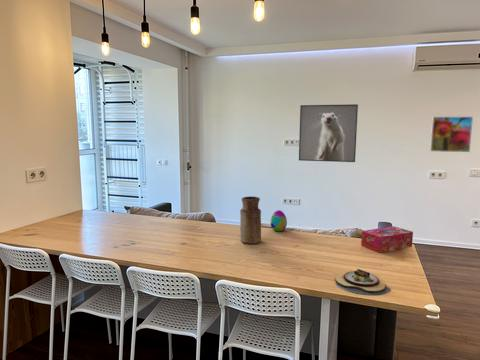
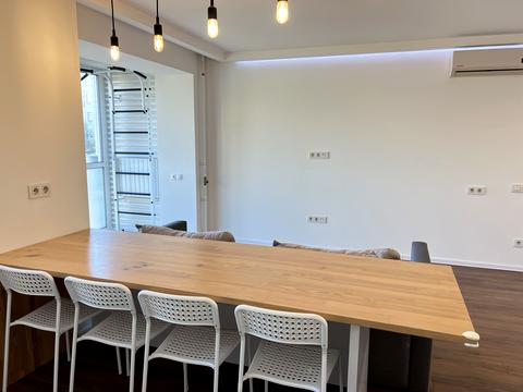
- vase [239,195,262,245]
- plate [334,268,392,296]
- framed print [298,103,359,163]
- tissue box [360,225,414,254]
- decorative egg [269,209,288,232]
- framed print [429,116,474,153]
